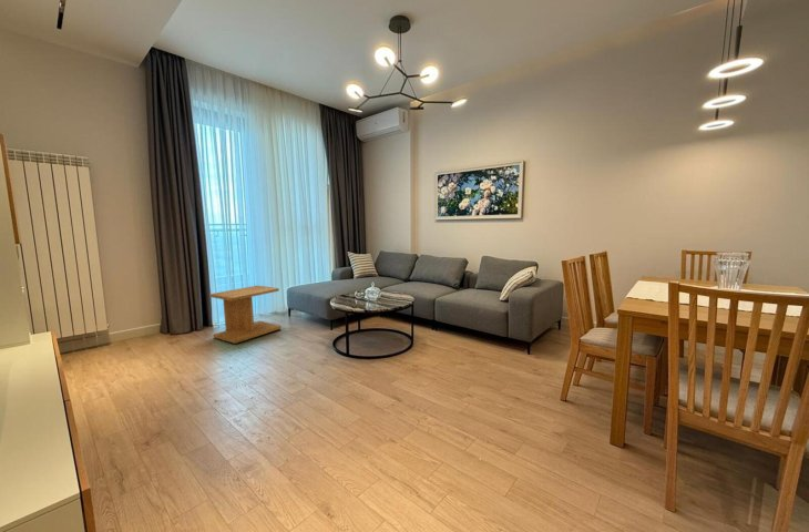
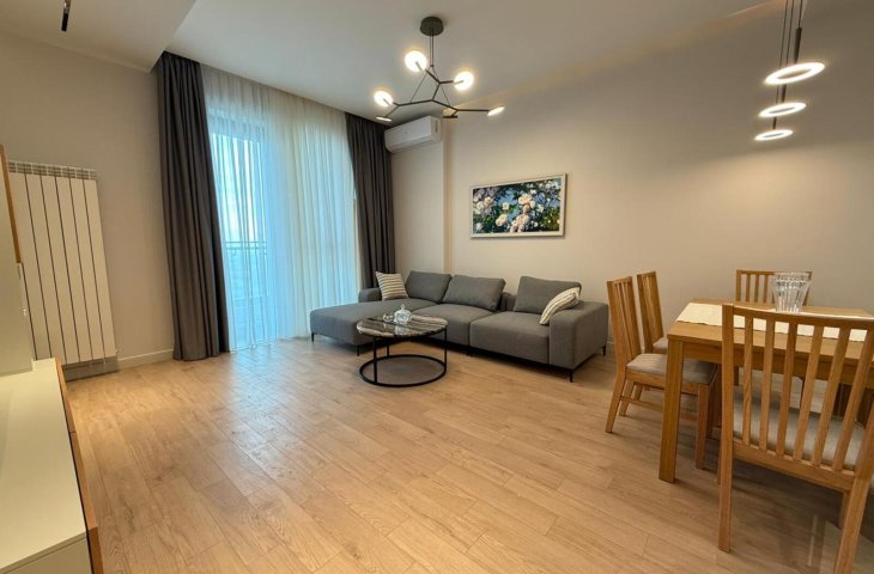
- side table [208,285,283,345]
